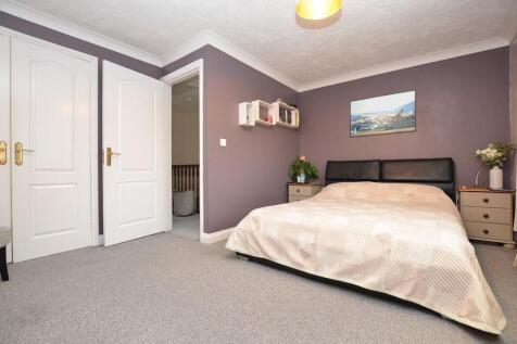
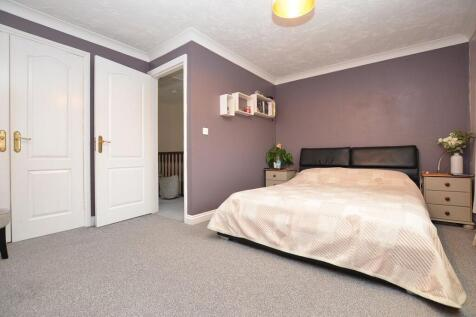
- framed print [349,89,417,139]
